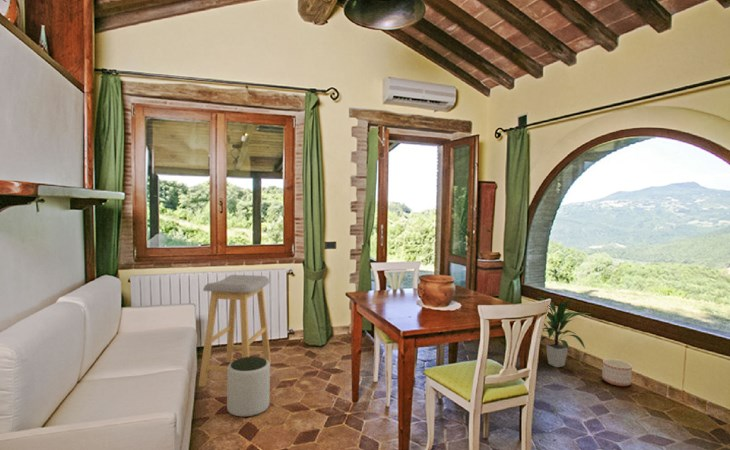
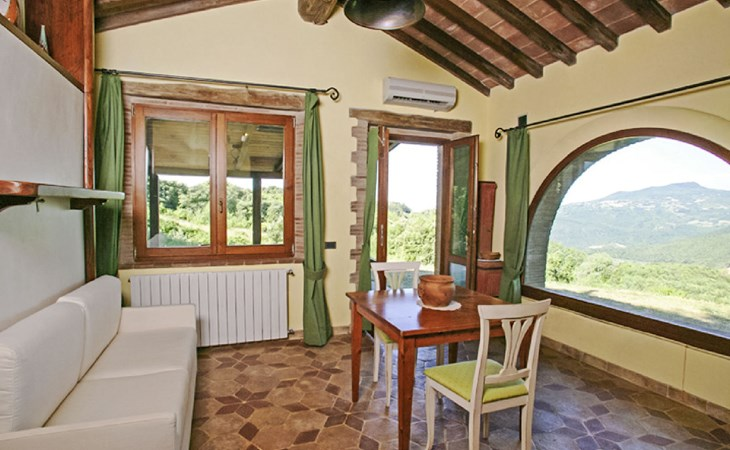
- planter [601,358,633,387]
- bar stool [198,274,272,388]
- plant pot [226,356,271,418]
- indoor plant [538,297,590,368]
